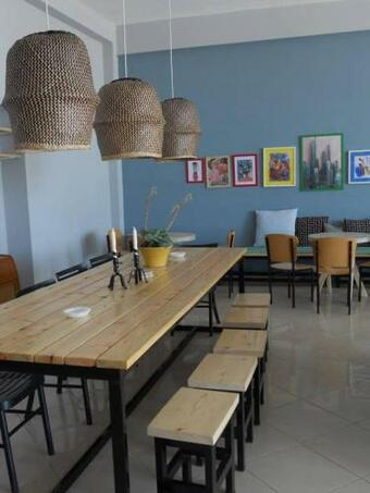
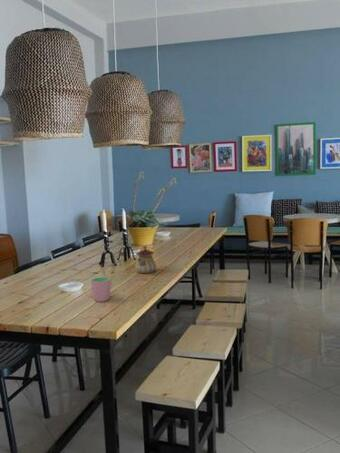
+ teapot [134,245,157,274]
+ cup [90,276,111,303]
